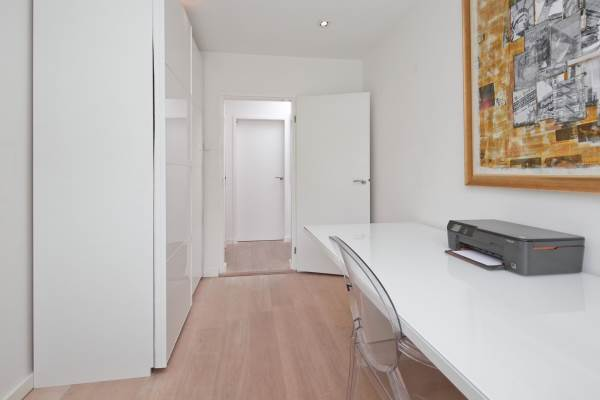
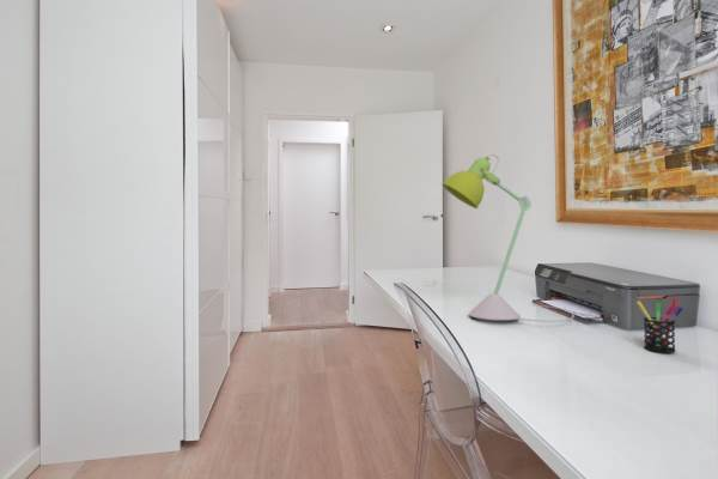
+ desk lamp [440,152,603,323]
+ pen holder [635,297,684,354]
